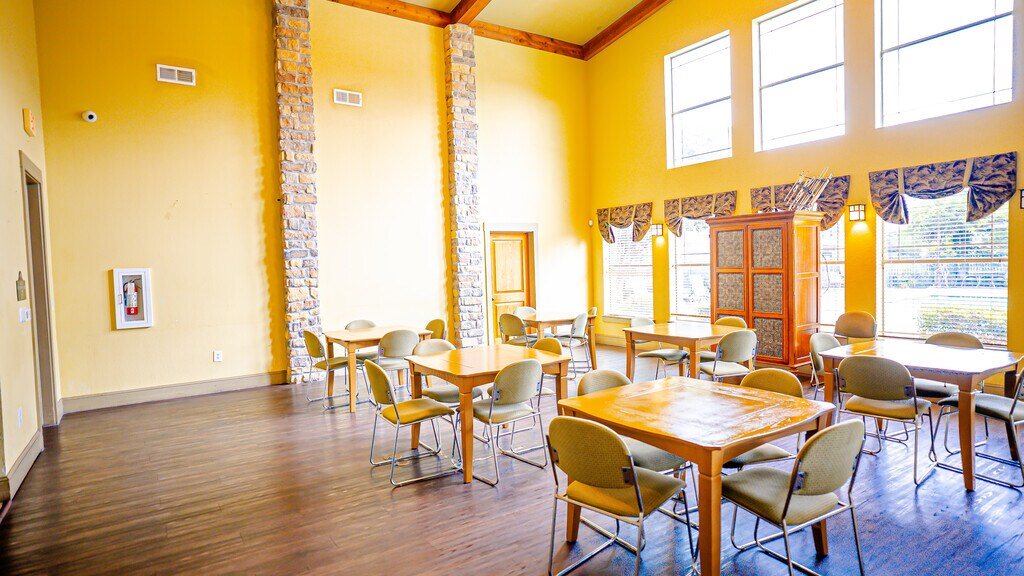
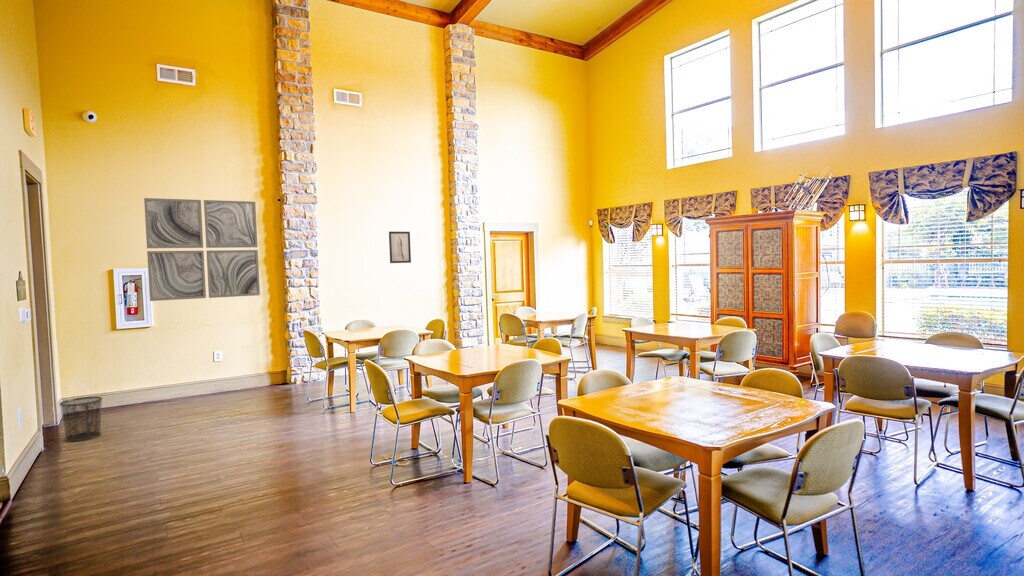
+ wall art [143,197,261,302]
+ wall art [388,231,412,264]
+ waste bin [58,396,104,443]
